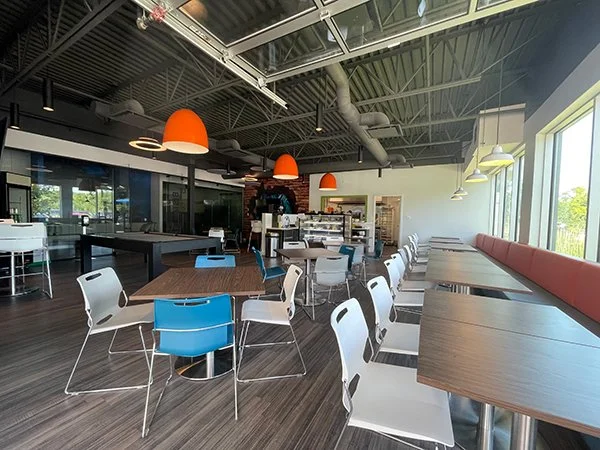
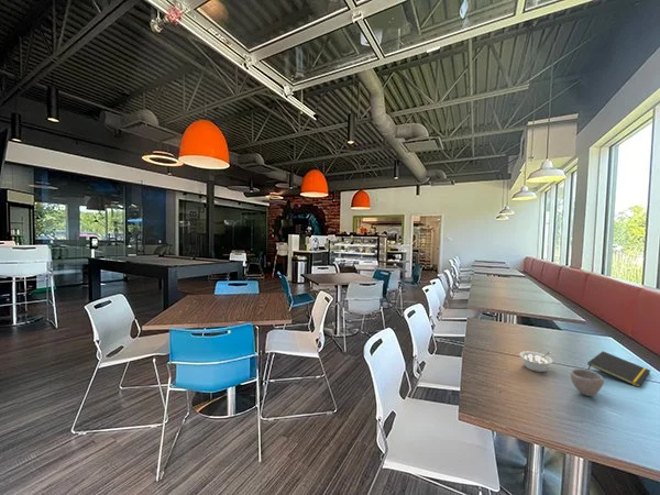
+ legume [519,351,553,373]
+ notepad [586,350,651,388]
+ cup [570,367,605,397]
